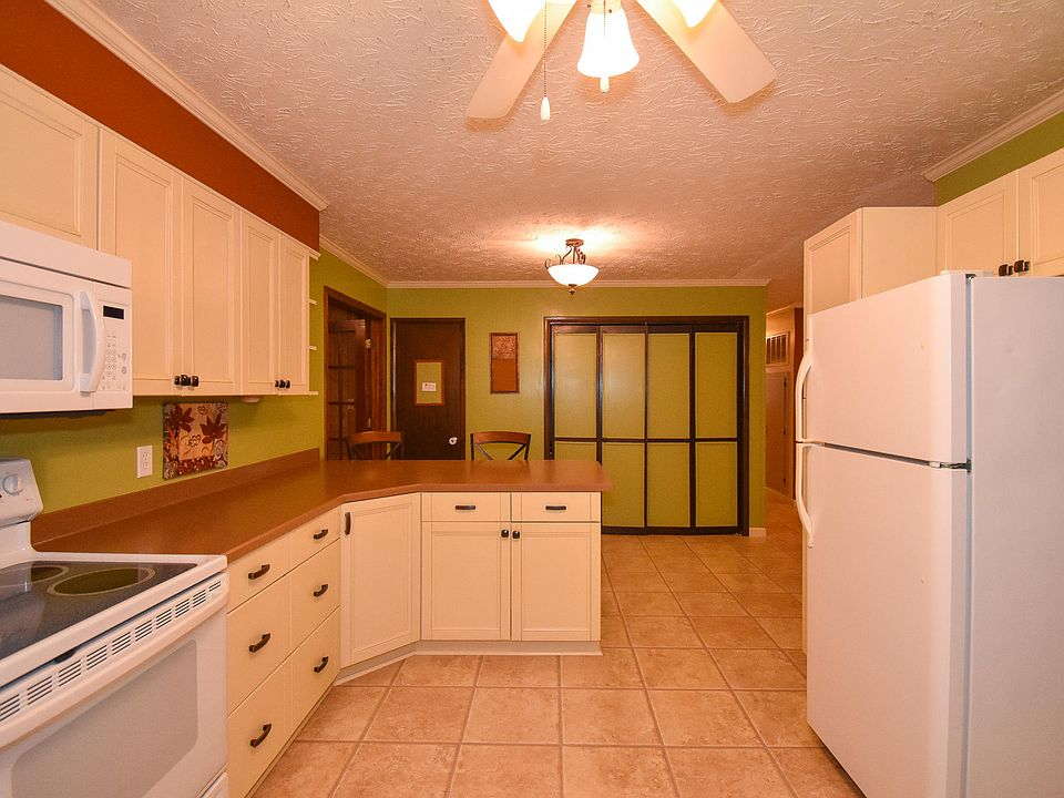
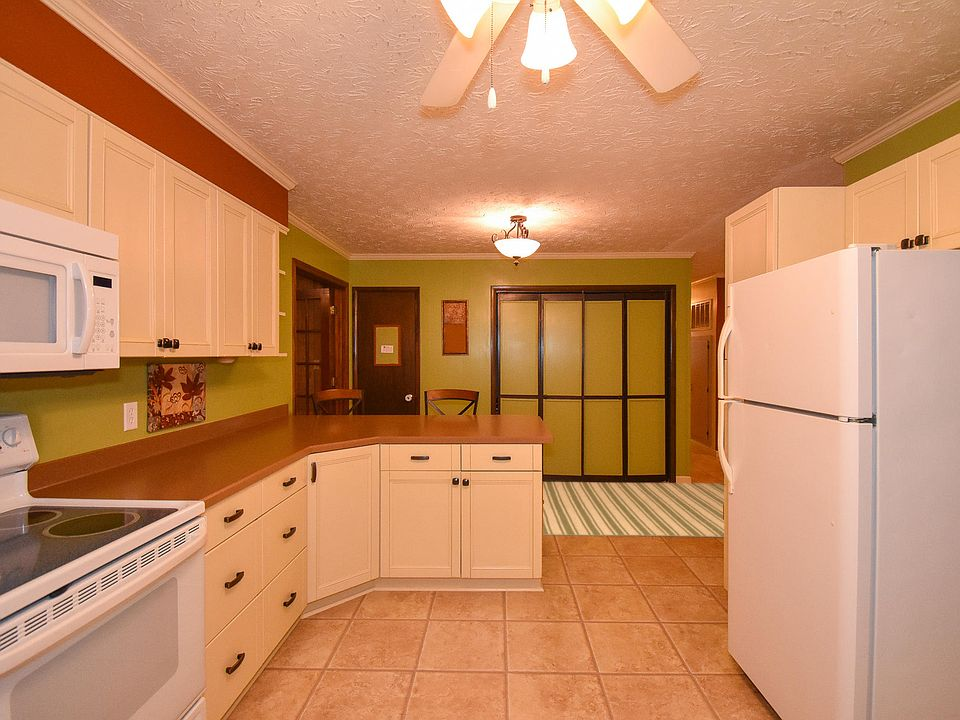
+ rug [542,481,725,538]
